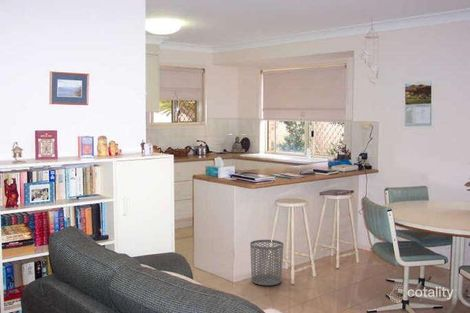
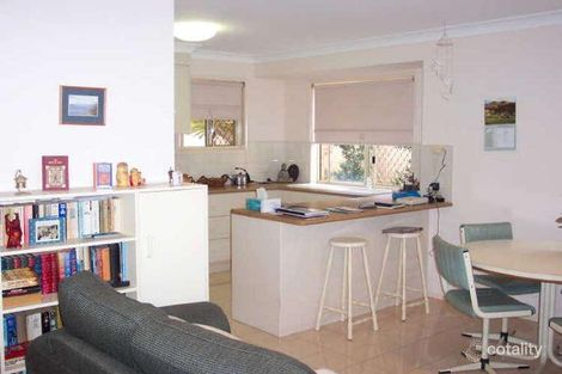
- waste bin [249,239,284,286]
